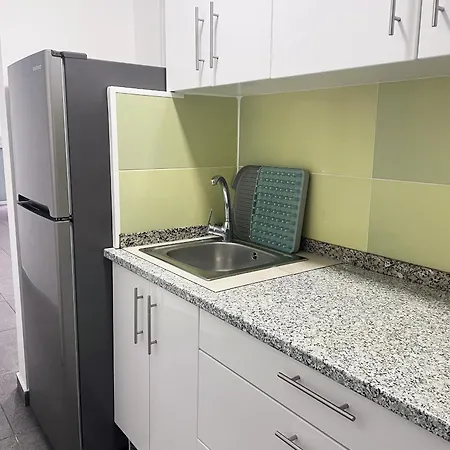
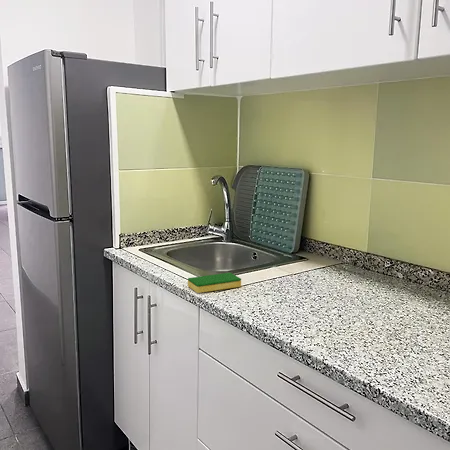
+ dish sponge [187,272,242,294]
